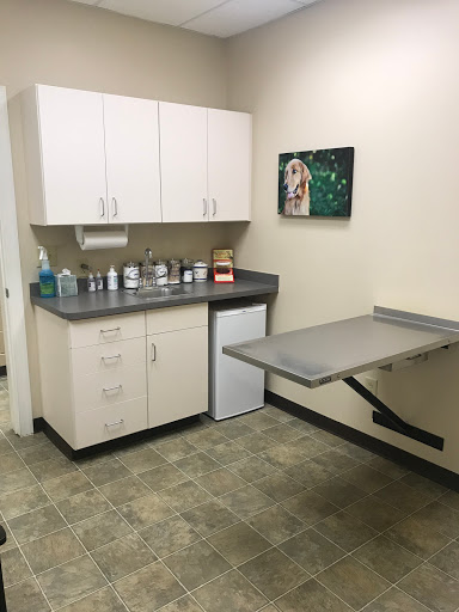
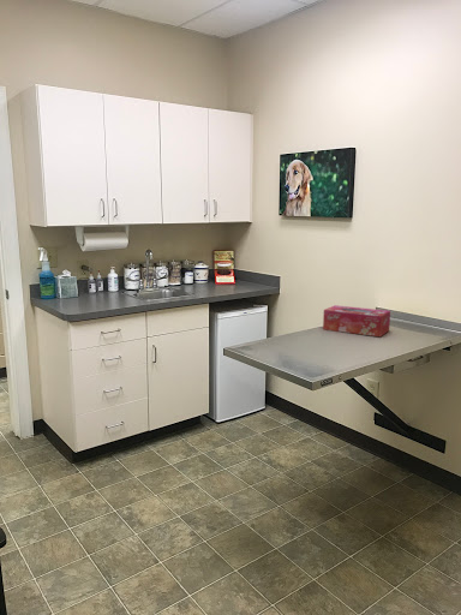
+ tissue box [322,304,391,338]
